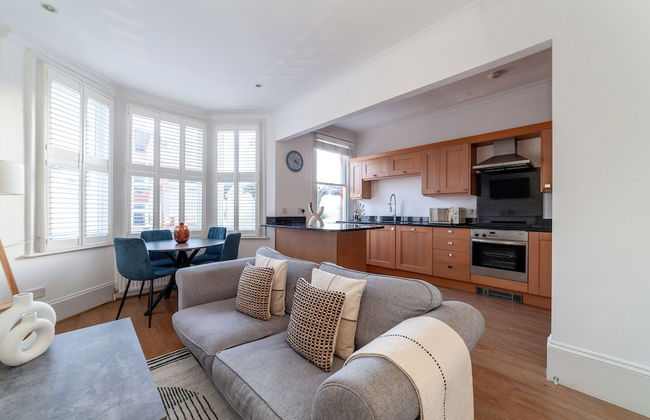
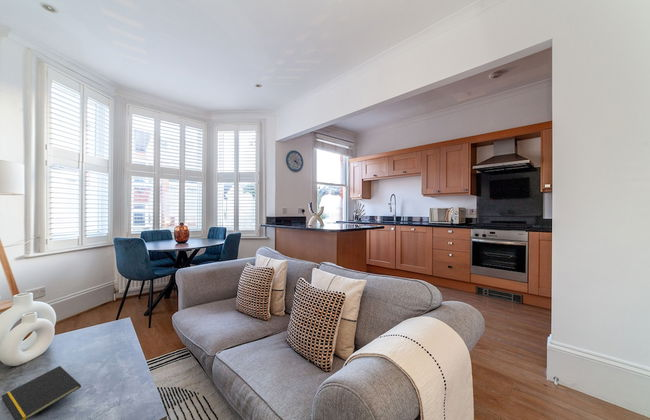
+ notepad [0,365,82,420]
